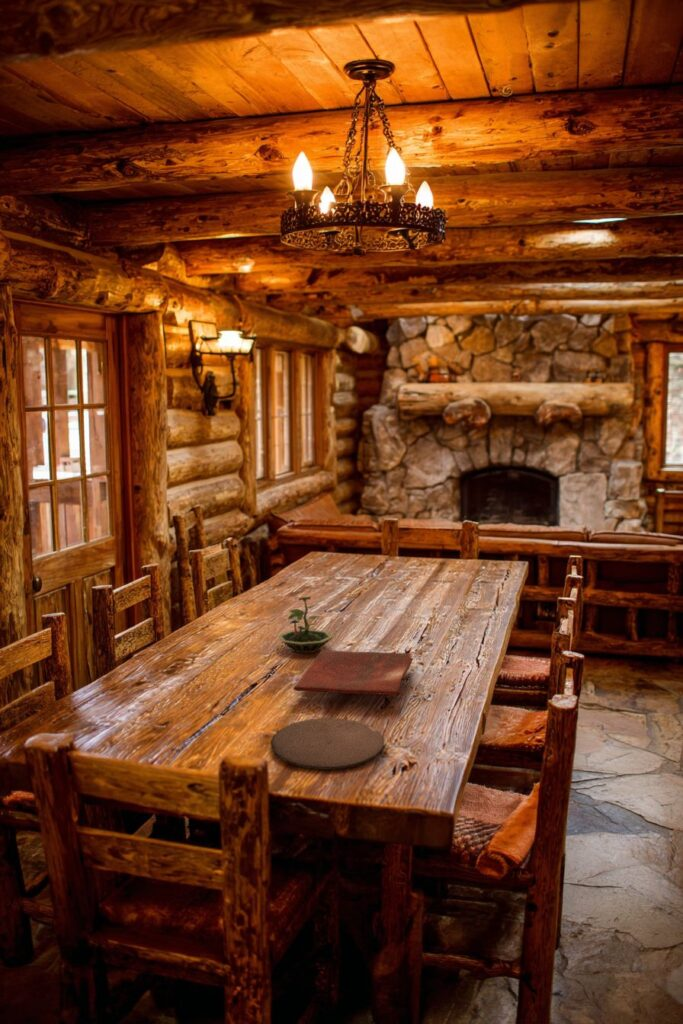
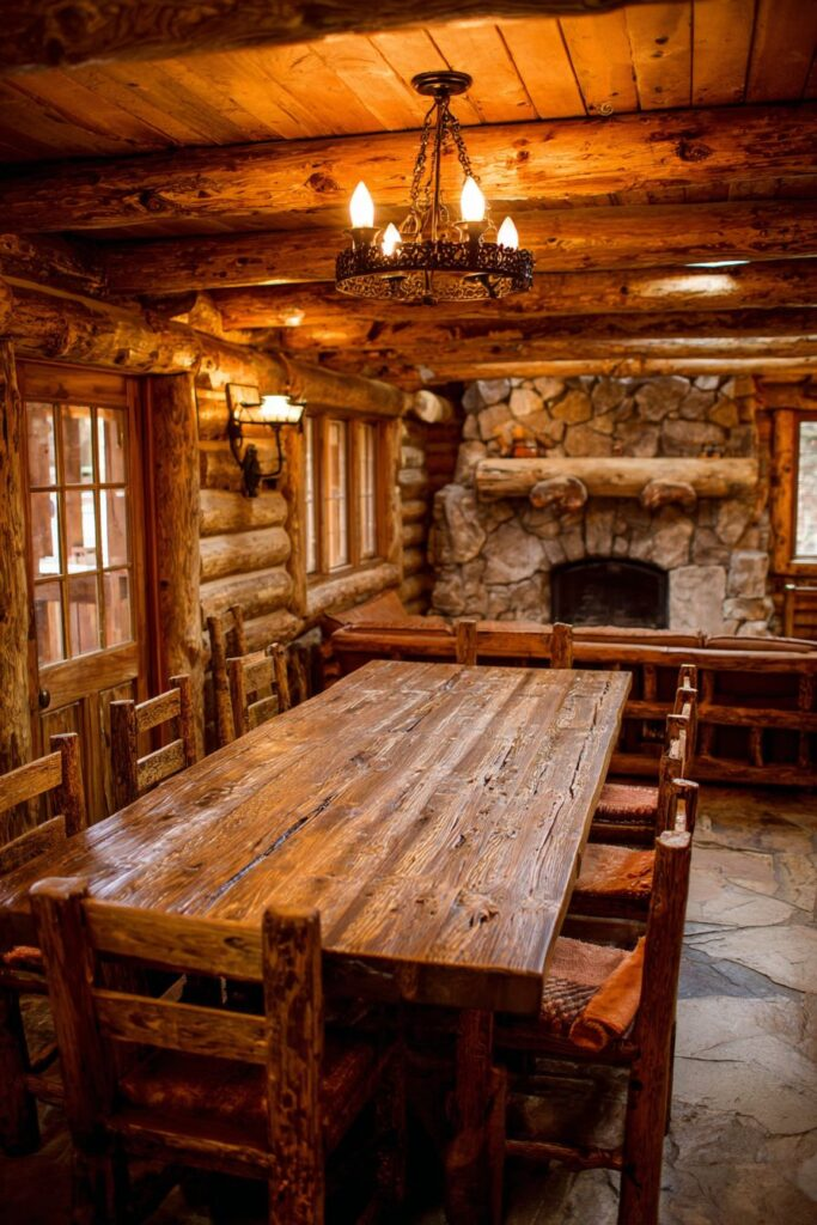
- terrarium [276,595,334,654]
- plate [270,717,386,771]
- cutting board [292,649,413,696]
